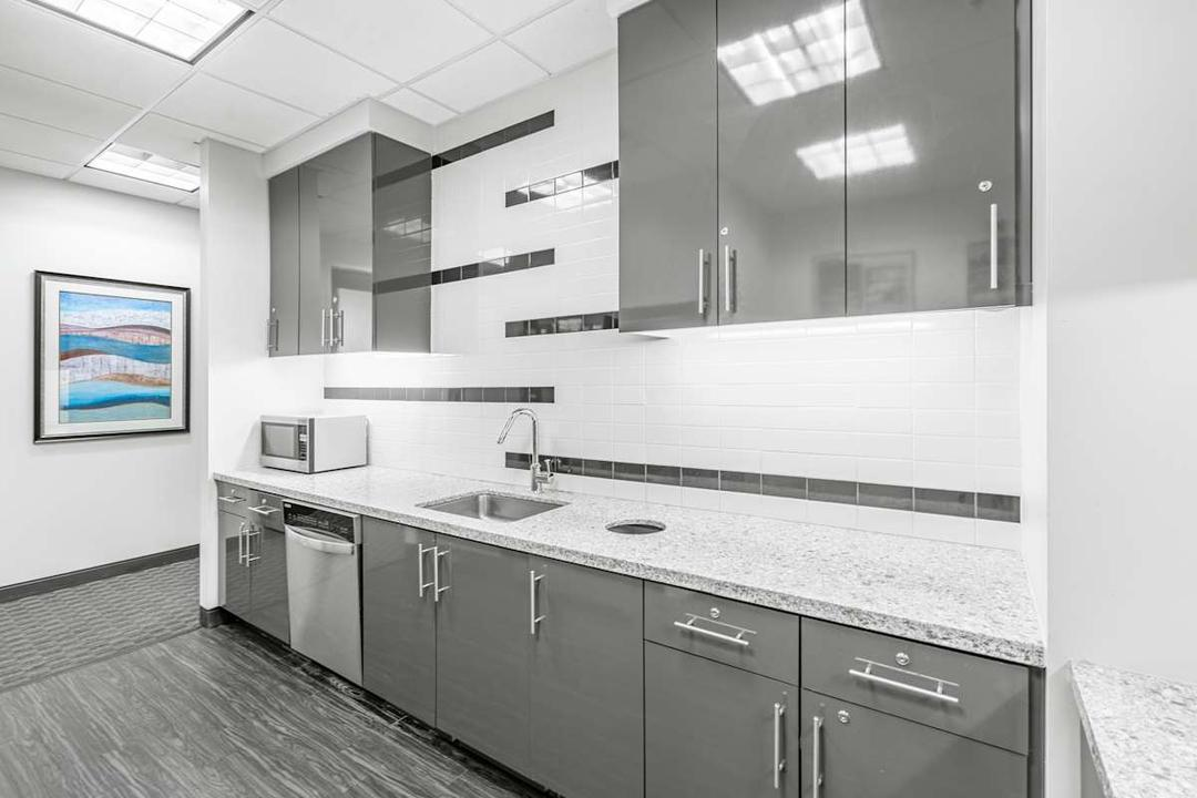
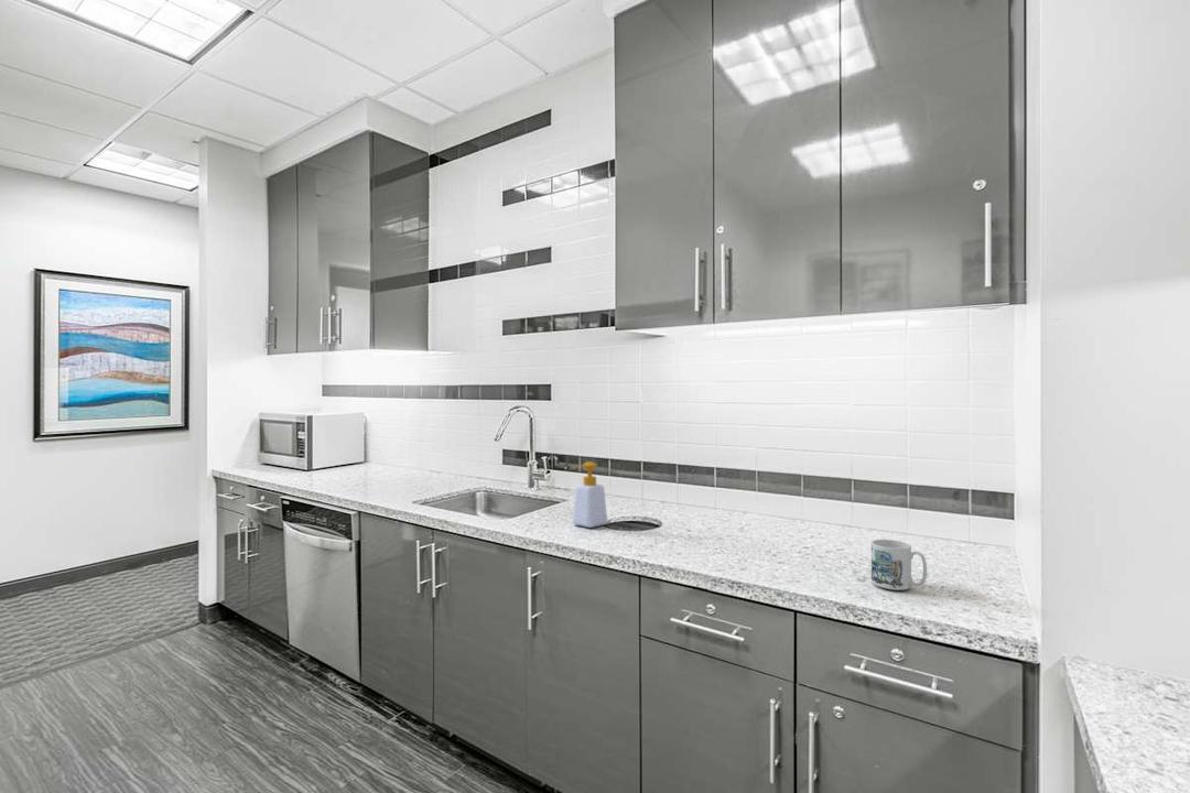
+ soap bottle [570,460,608,529]
+ mug [870,539,928,591]
